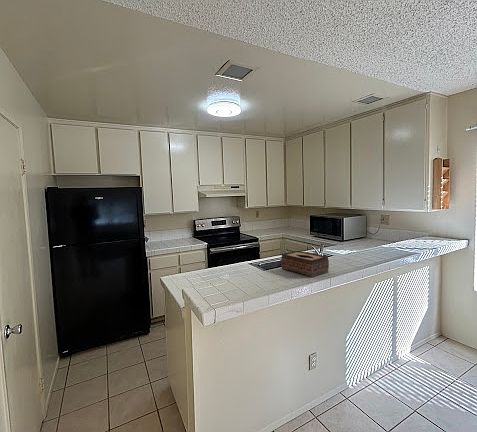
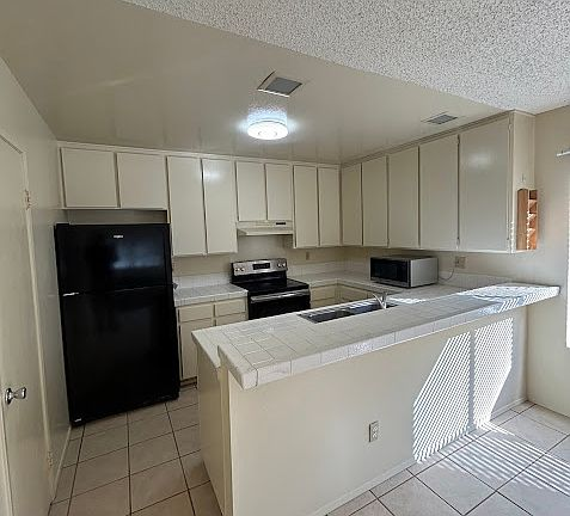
- tissue box [280,250,330,278]
